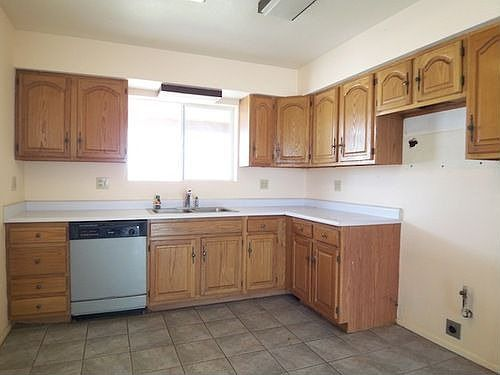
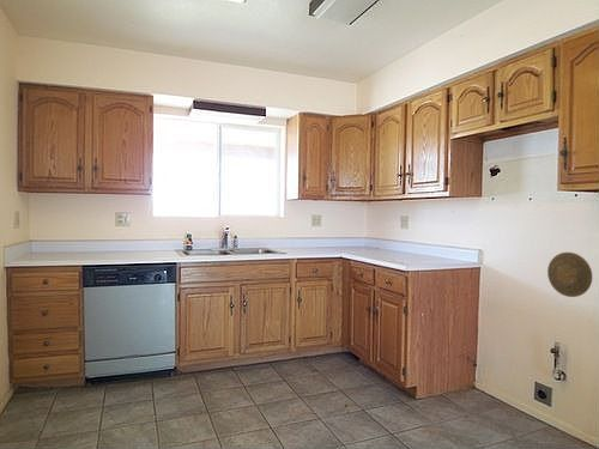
+ decorative plate [546,251,593,298]
